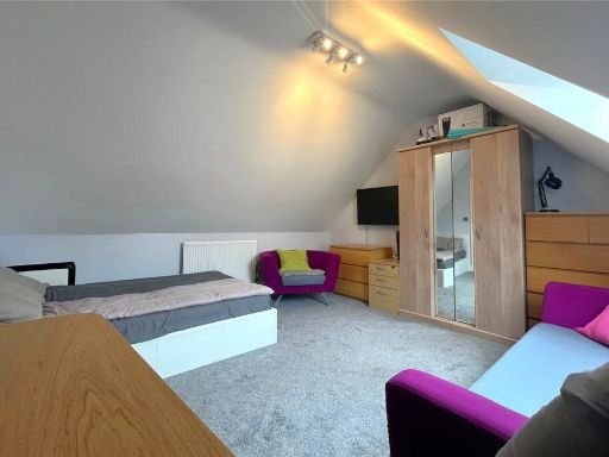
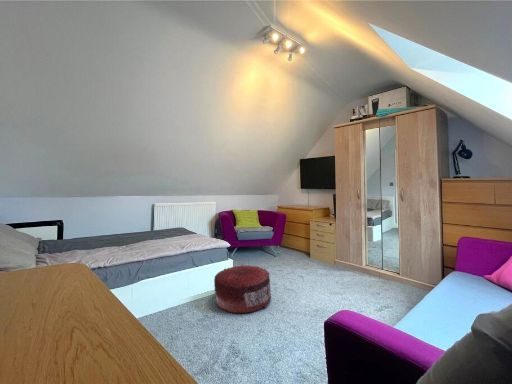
+ pouf [213,264,272,314]
